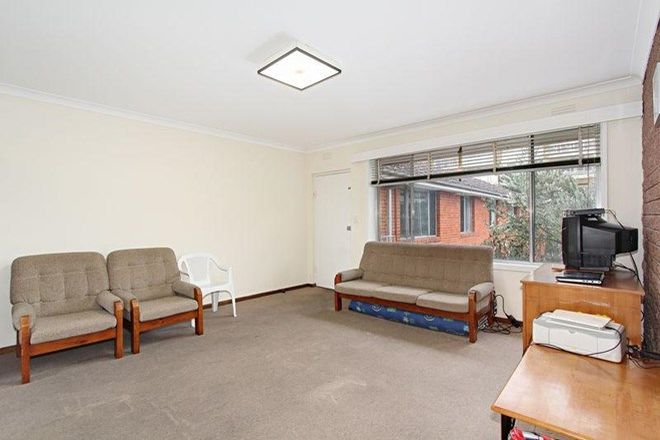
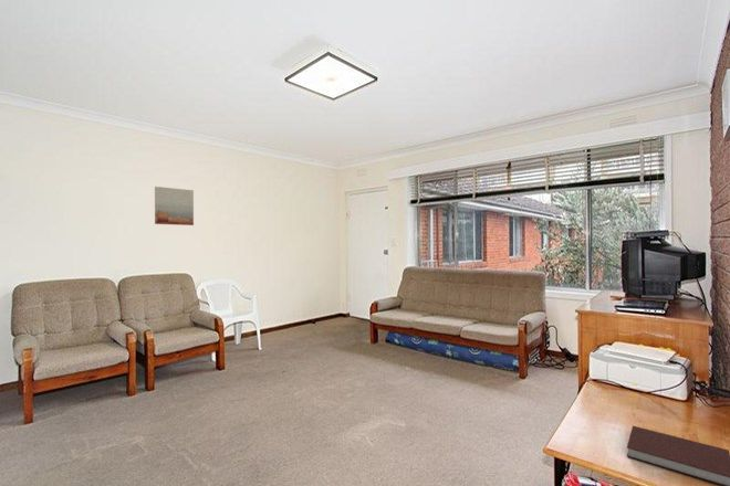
+ notebook [626,425,730,486]
+ wall art [154,186,195,226]
